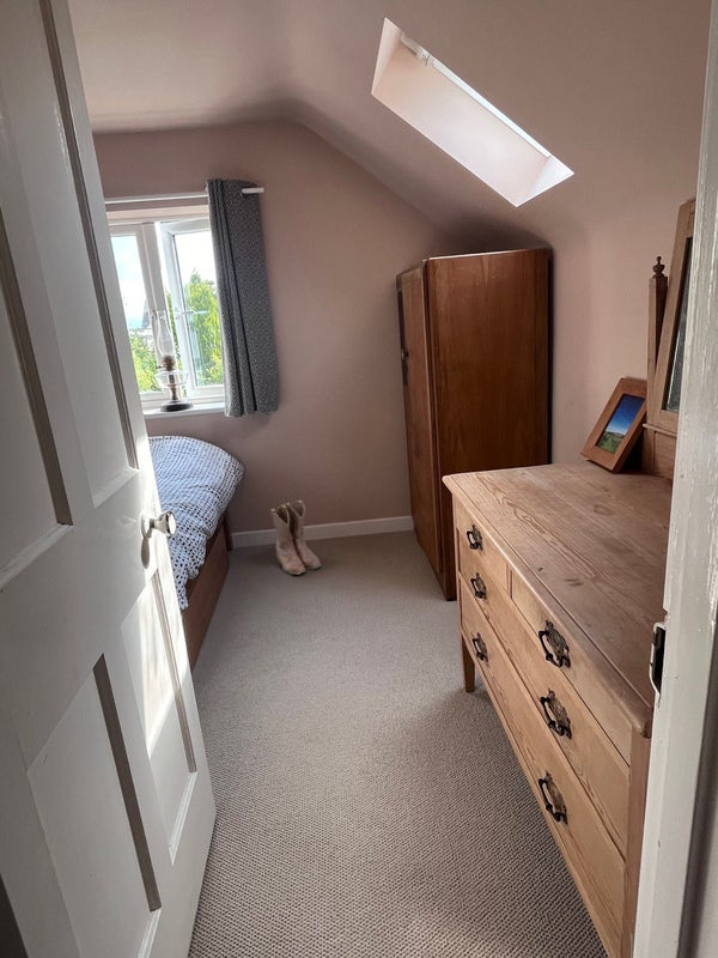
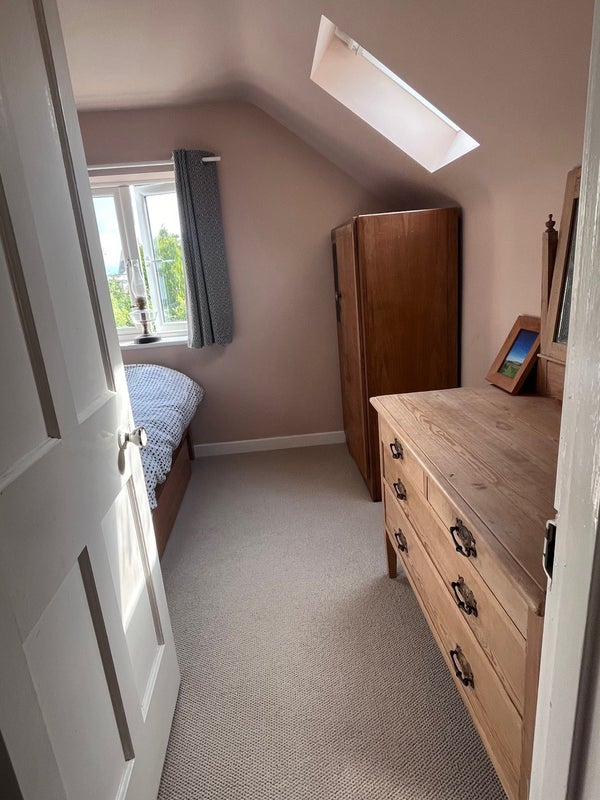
- boots [269,499,322,576]
